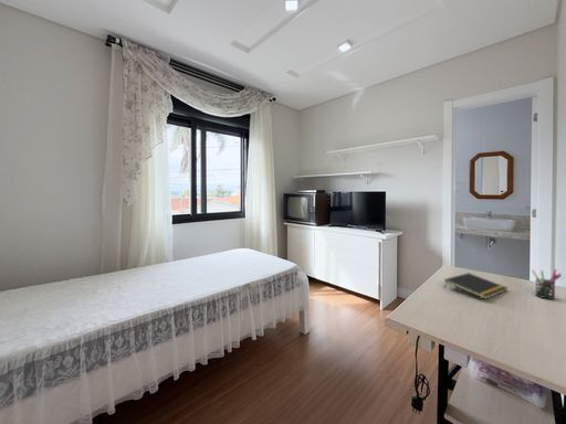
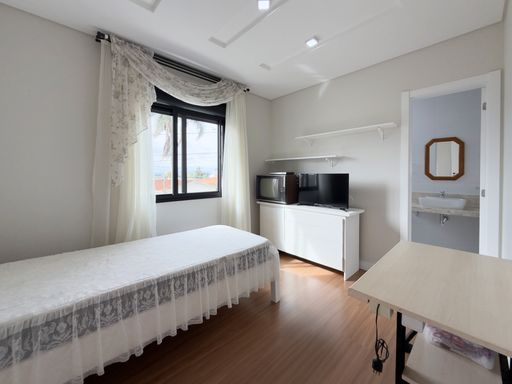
- notepad [443,272,509,300]
- pen holder [531,268,563,300]
